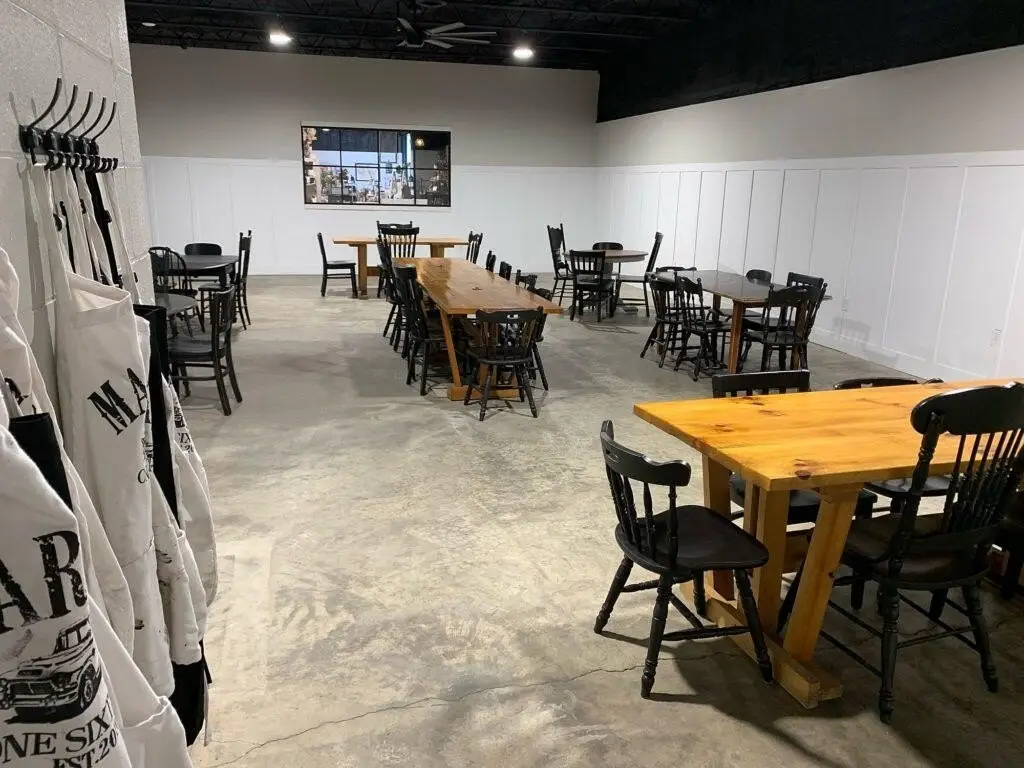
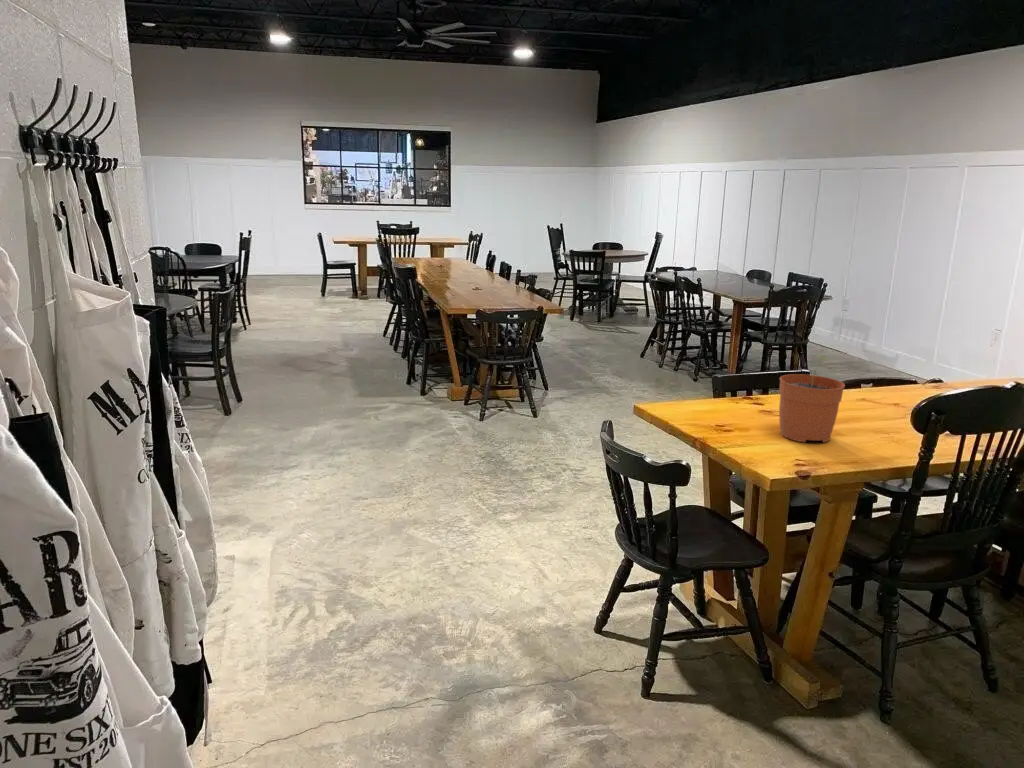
+ plant pot [778,355,846,444]
